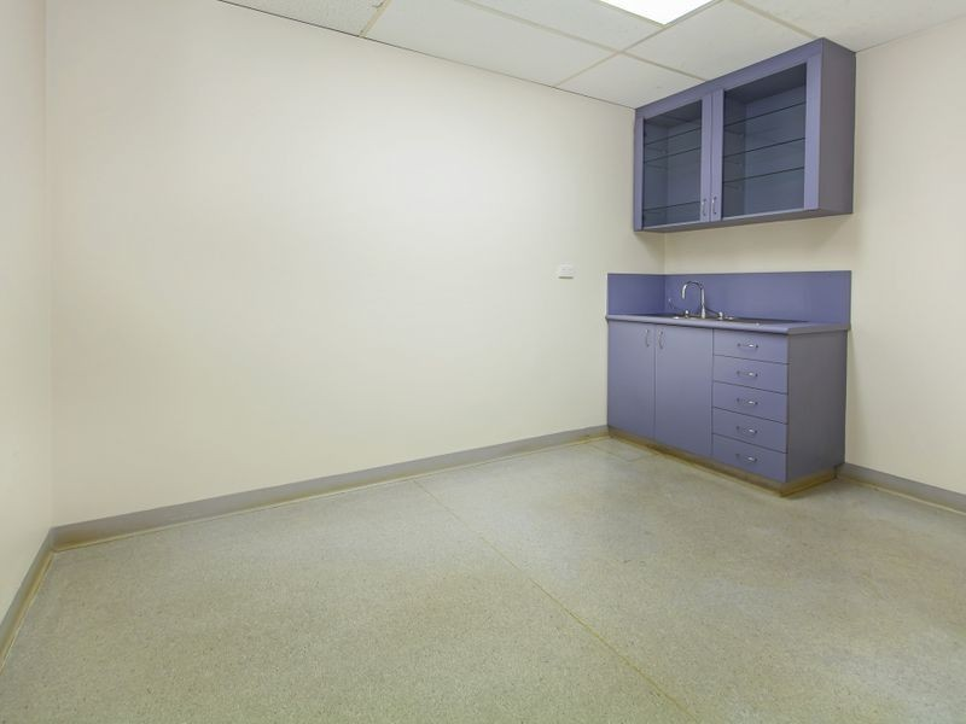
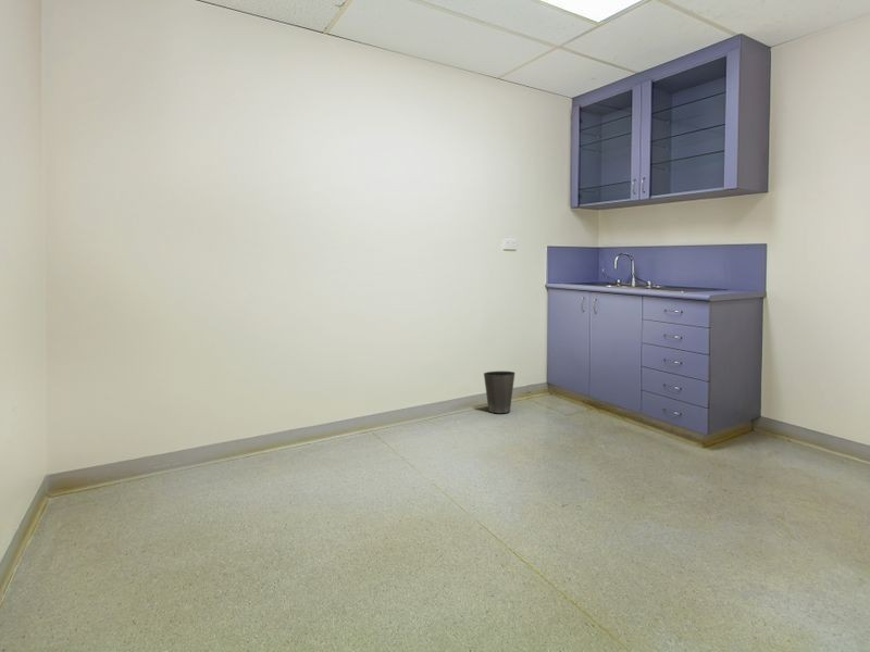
+ waste basket [483,371,517,414]
